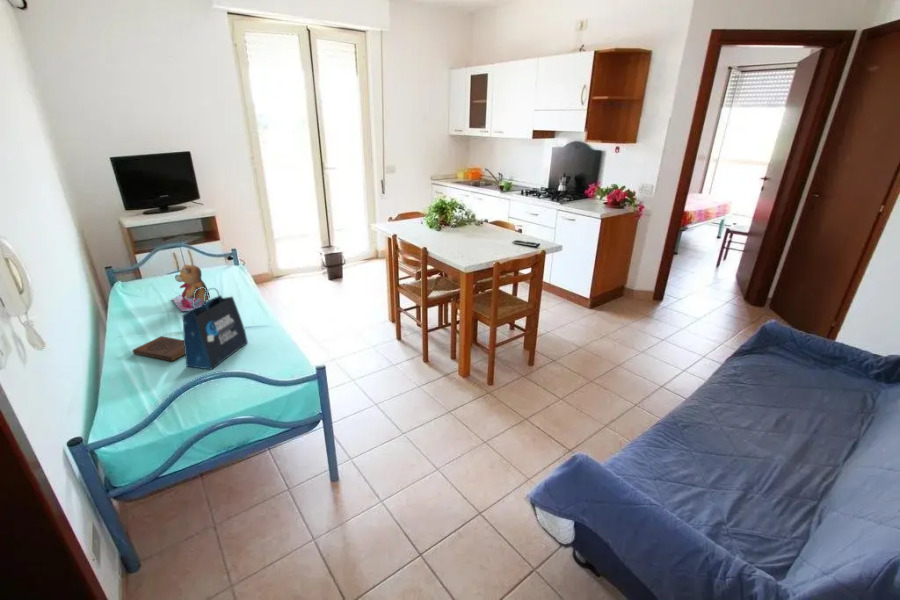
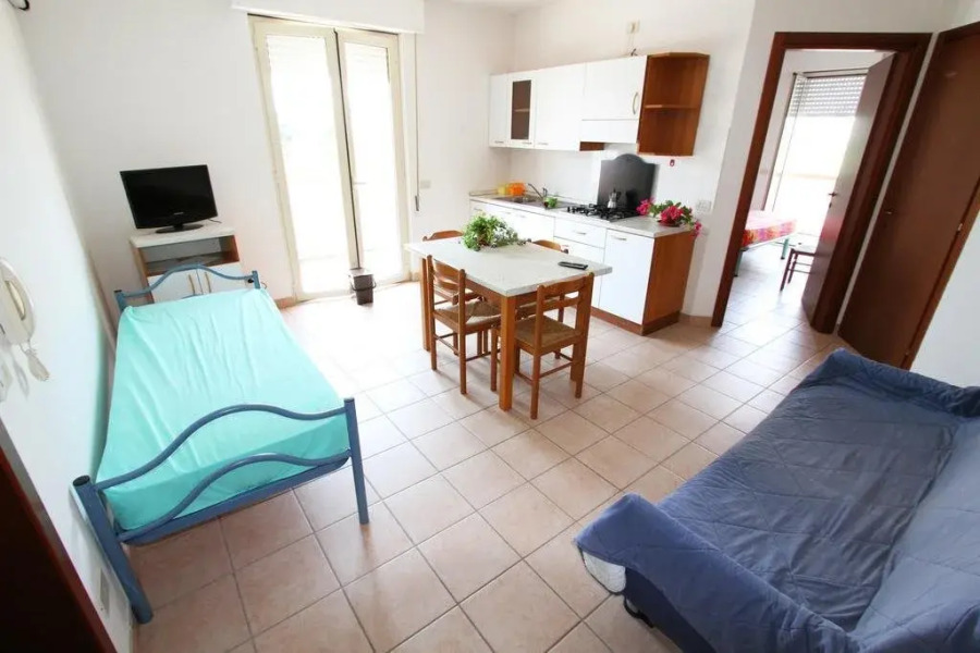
- book [132,335,185,363]
- teddy bear [172,263,211,312]
- tote bag [182,287,249,371]
